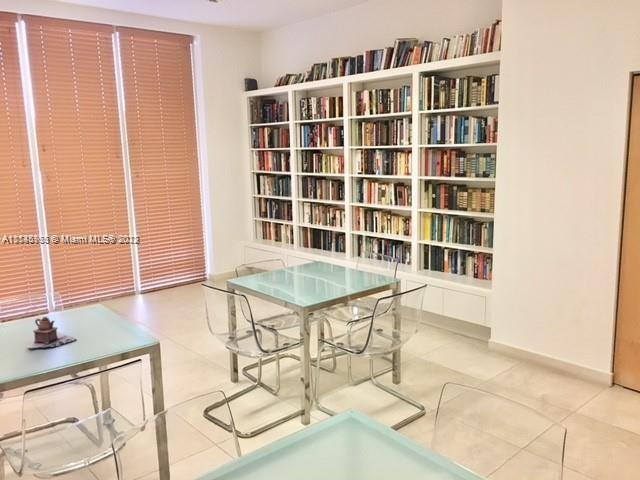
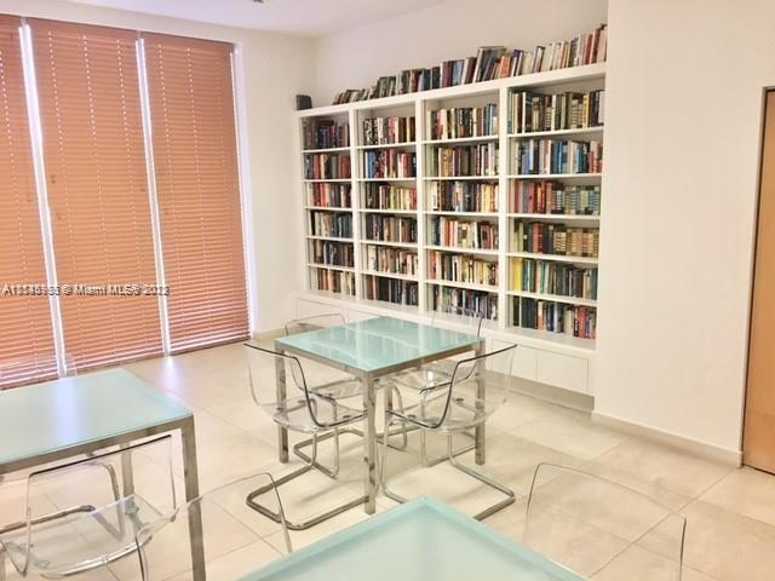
- teapot [25,316,77,349]
